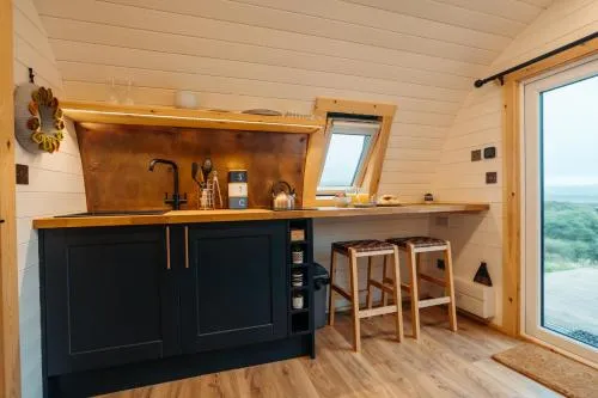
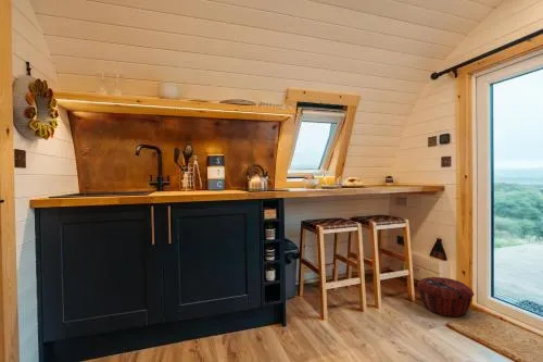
+ woven basket [416,276,476,317]
